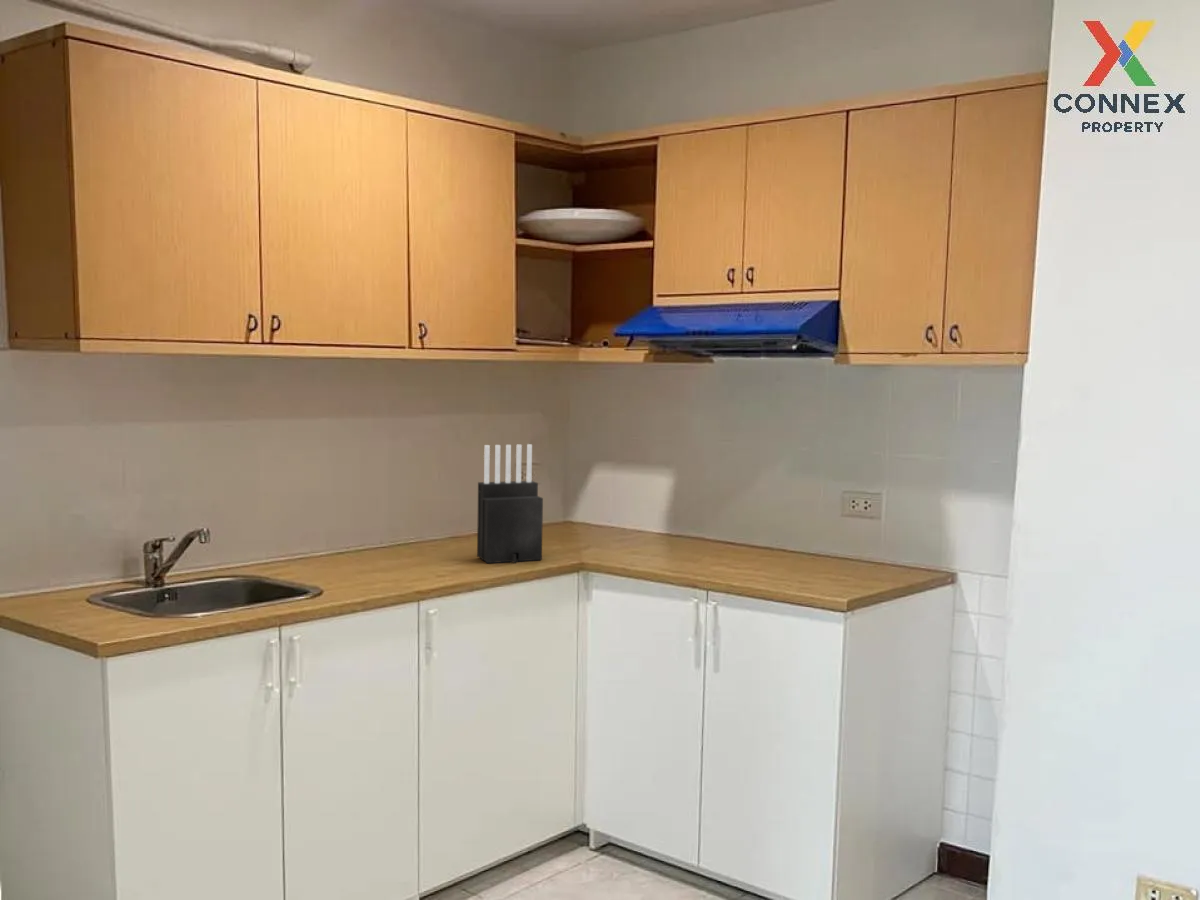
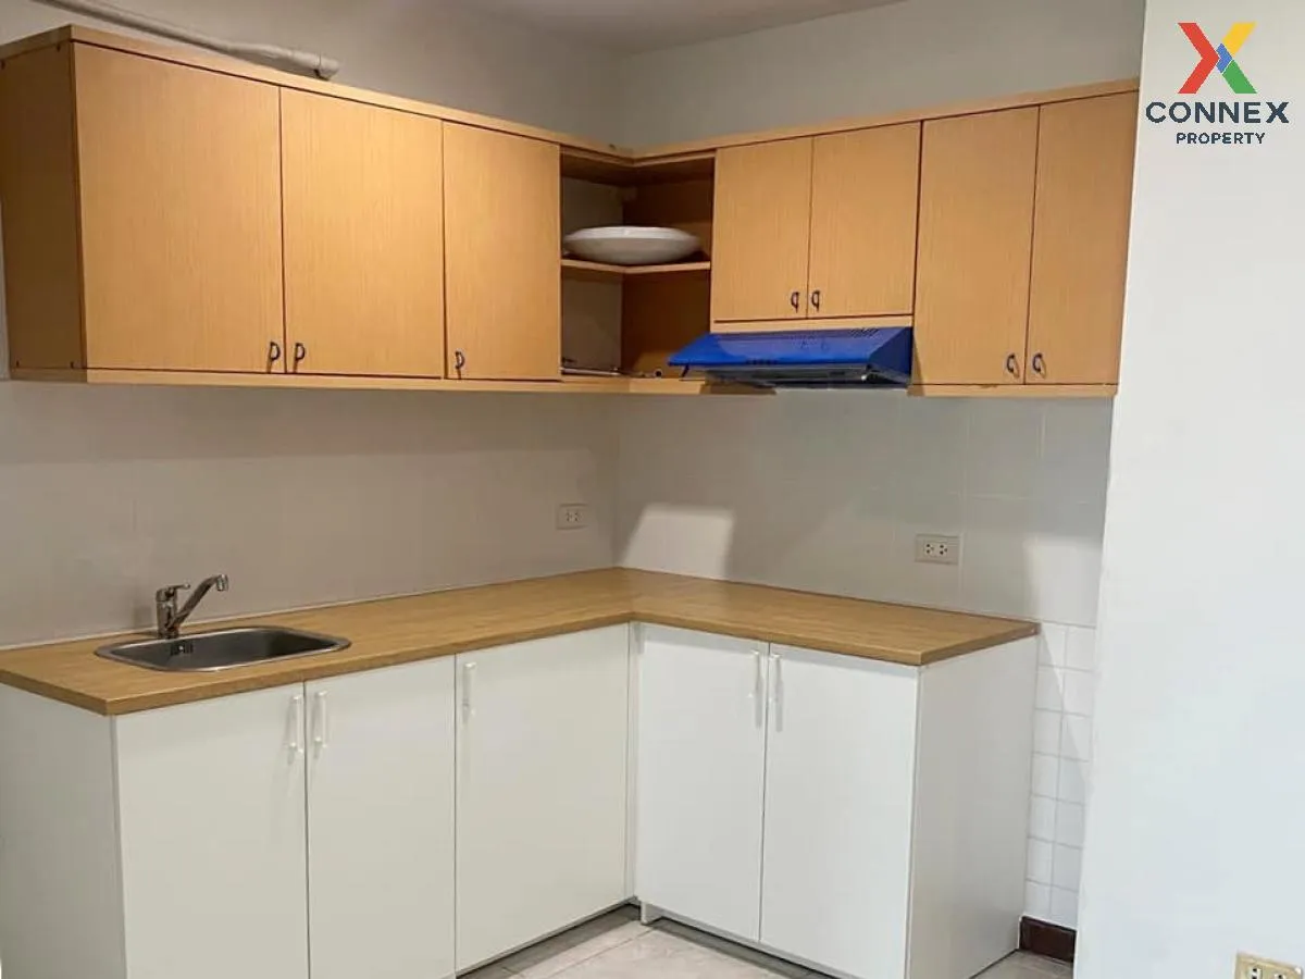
- knife block [476,443,544,564]
